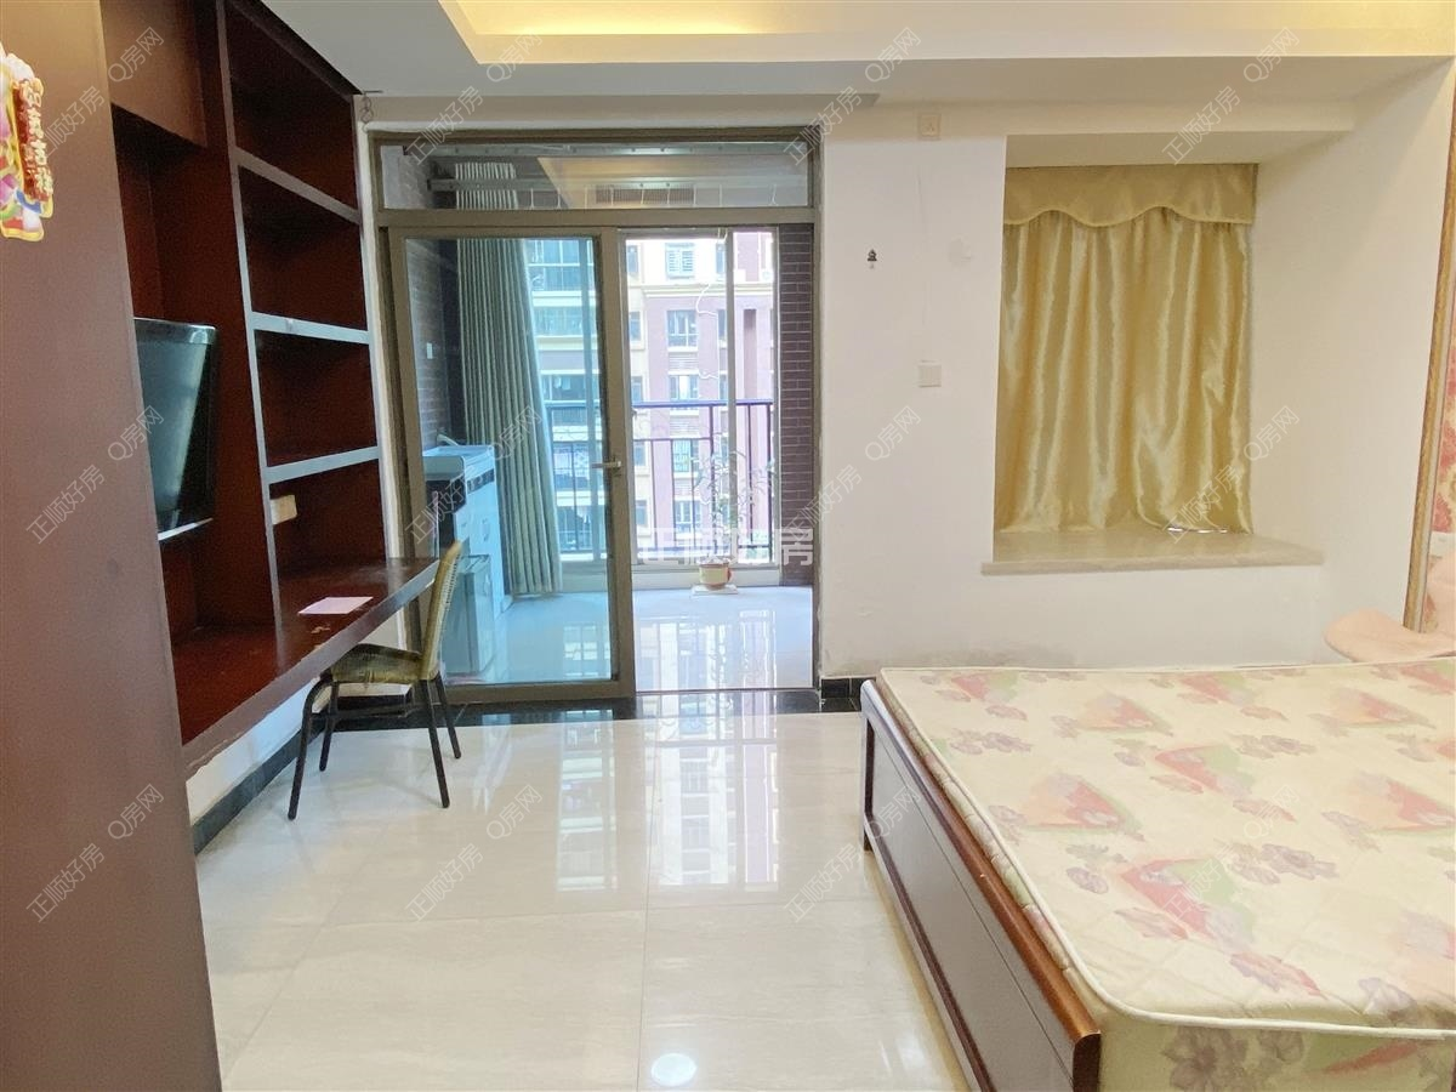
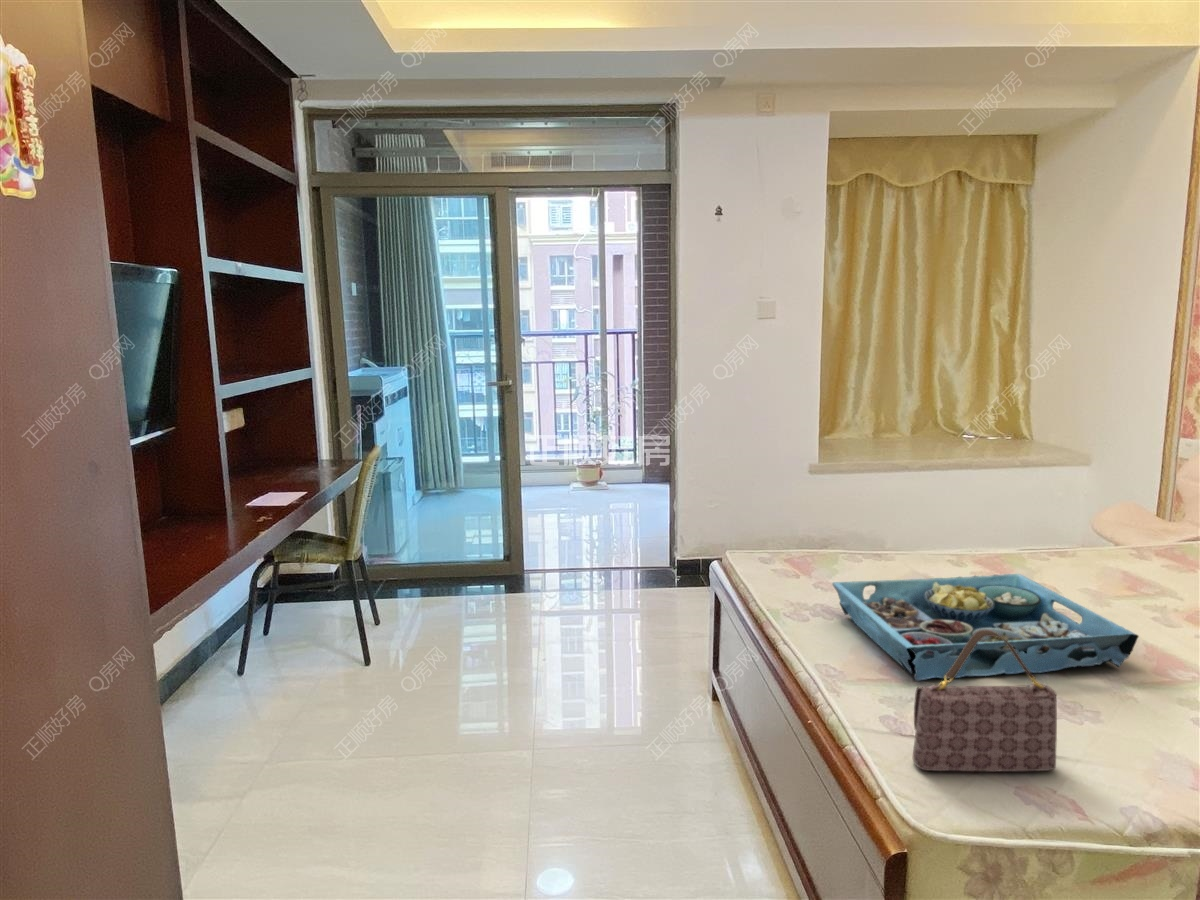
+ serving tray [831,573,1140,681]
+ handbag [912,630,1058,772]
